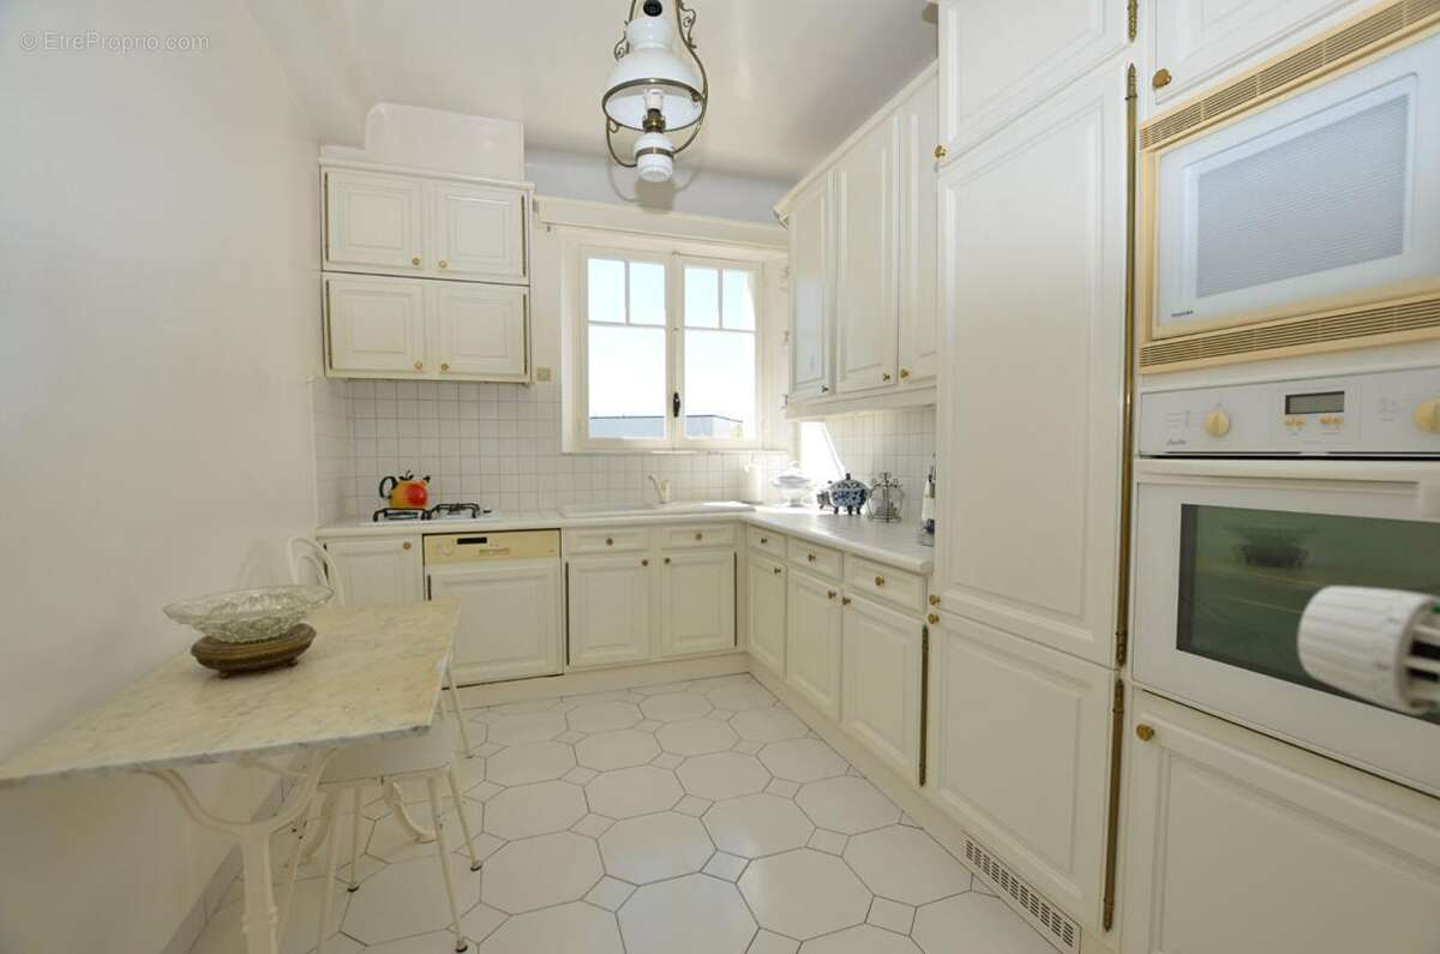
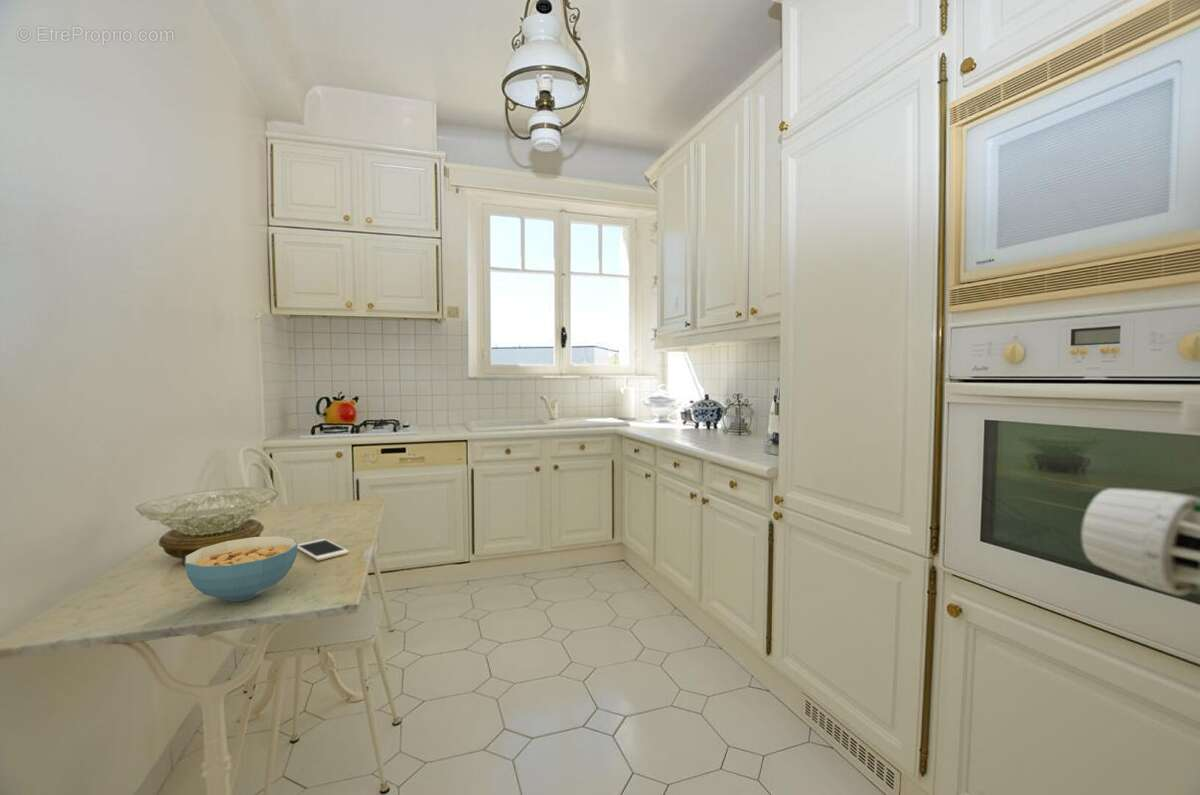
+ cereal bowl [184,535,299,602]
+ cell phone [297,538,350,562]
